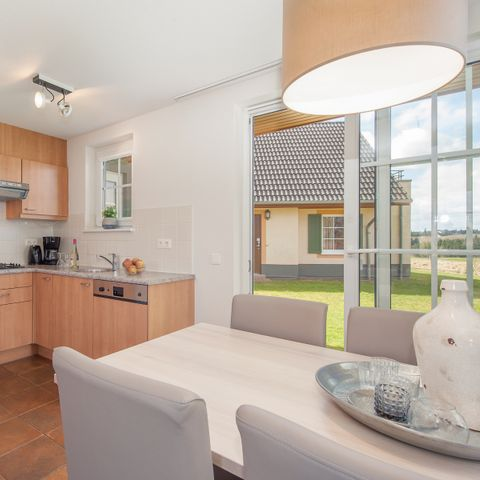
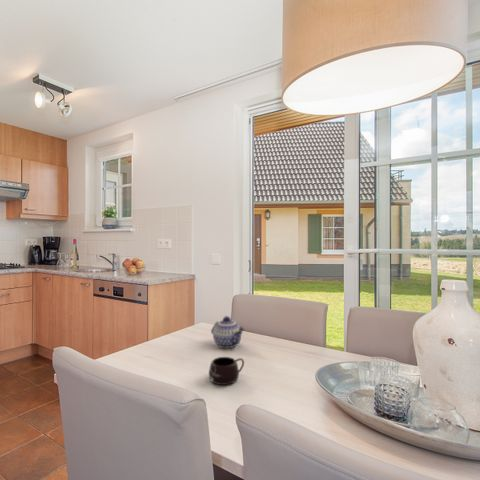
+ mug [208,356,245,386]
+ teapot [210,315,246,349]
